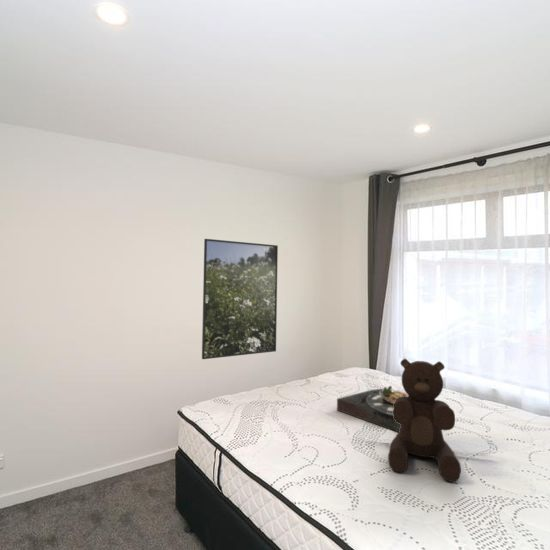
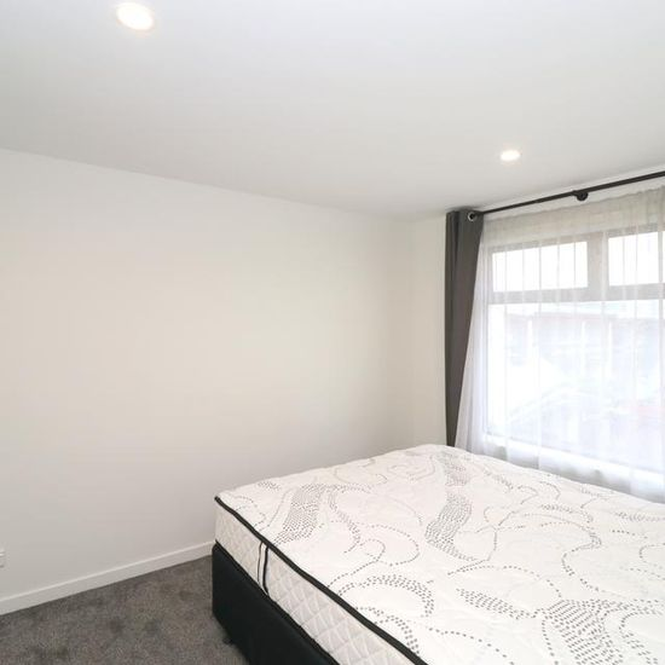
- serving tray [336,385,408,433]
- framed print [201,238,279,360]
- teddy bear [387,358,462,483]
